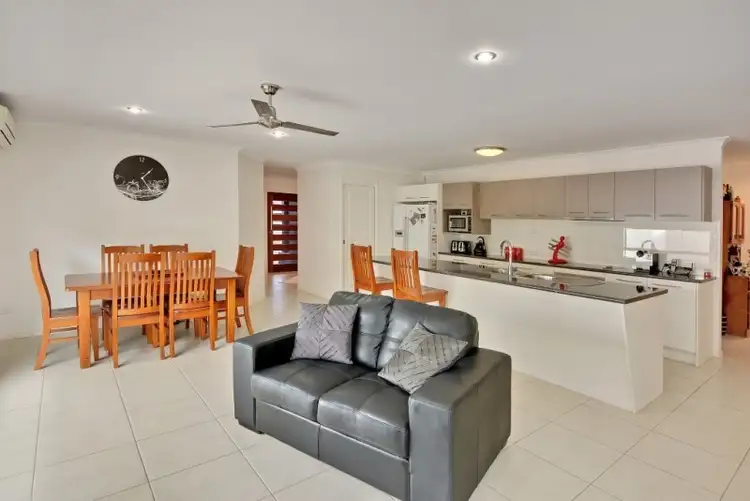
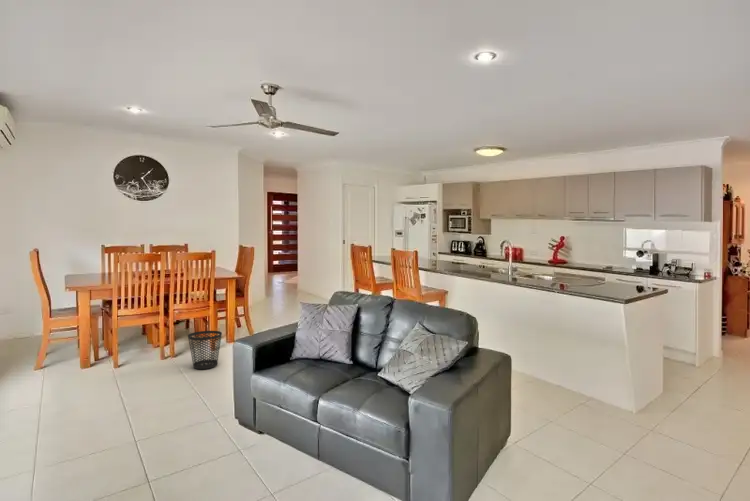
+ wastebasket [187,330,223,370]
